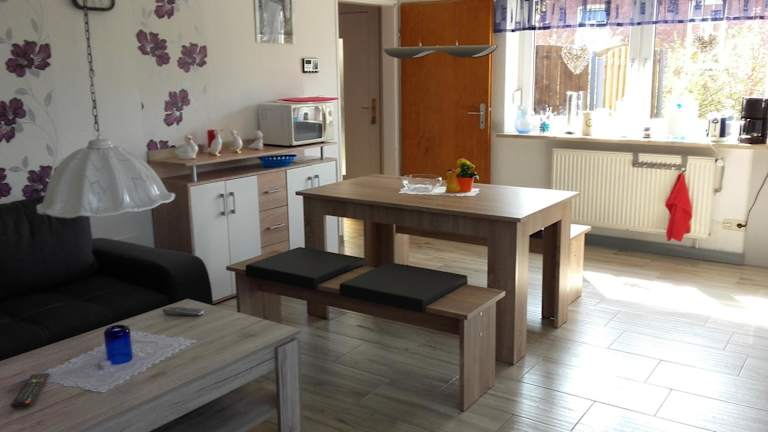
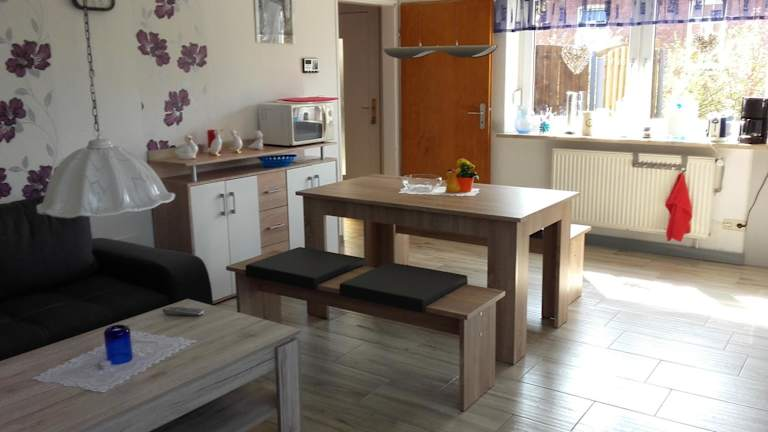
- remote control [10,372,51,410]
